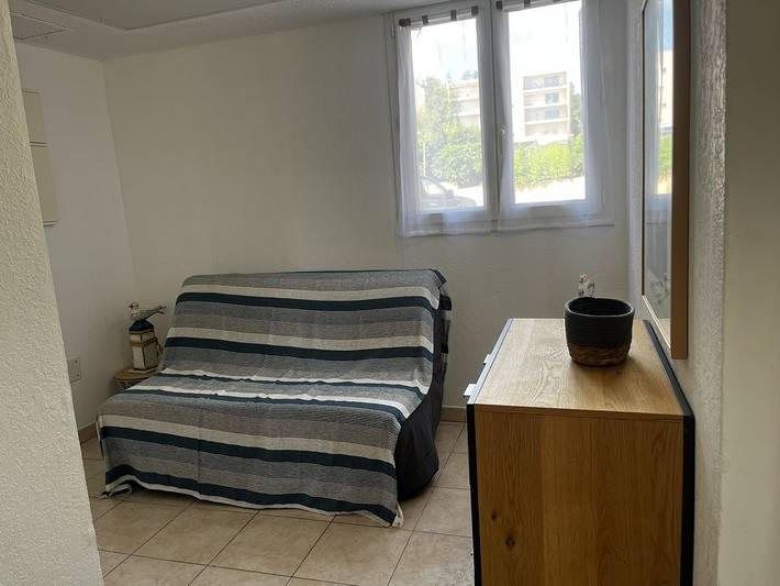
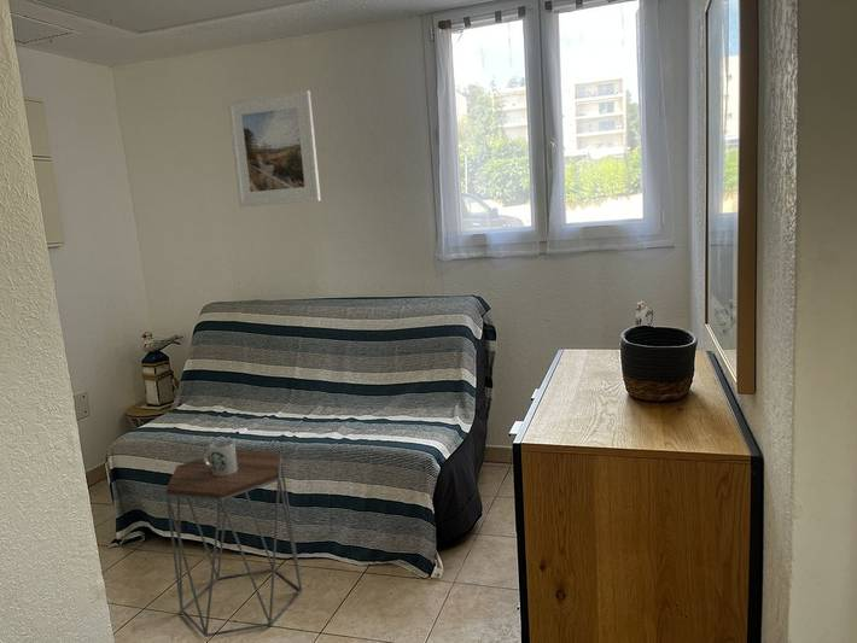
+ mug [202,439,238,477]
+ side table [164,449,303,638]
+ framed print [226,89,322,209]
